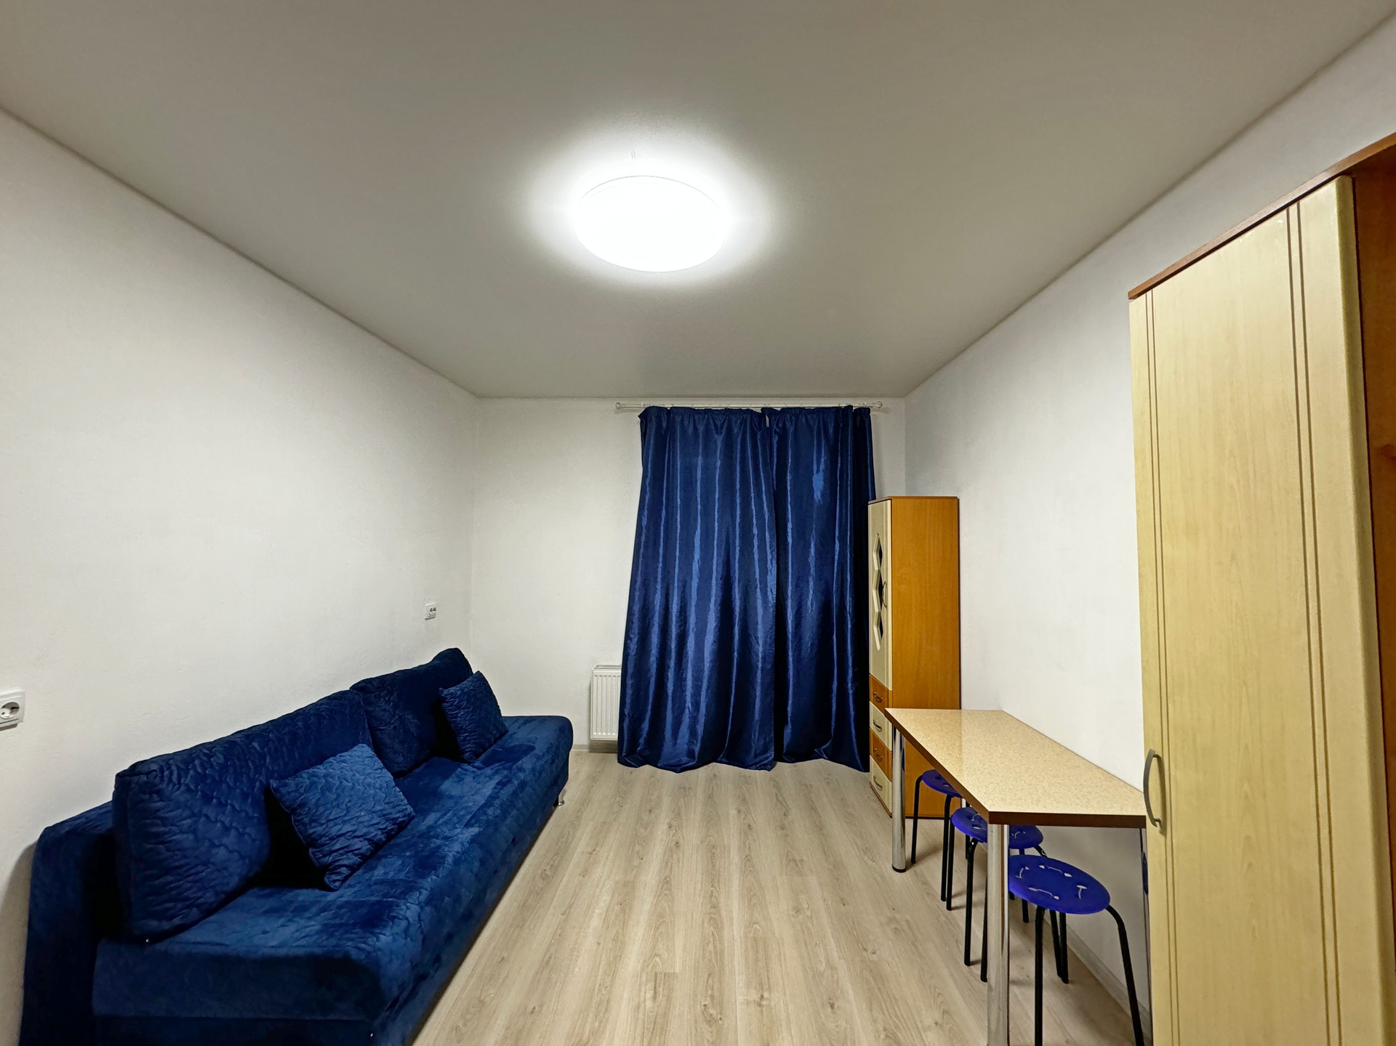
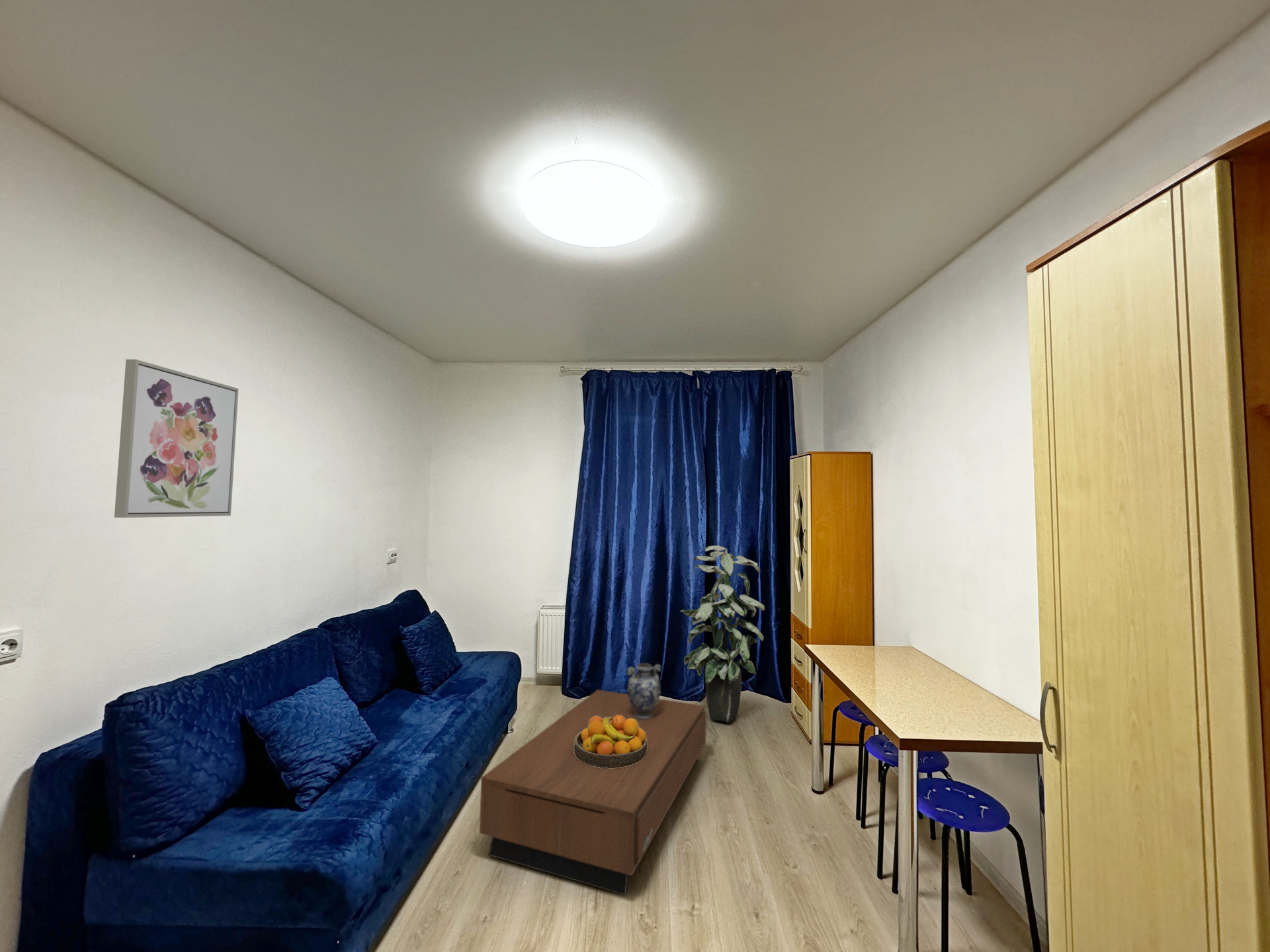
+ indoor plant [679,545,765,723]
+ decorative vase [626,662,661,719]
+ coffee table [479,689,707,896]
+ fruit bowl [574,715,648,768]
+ wall art [114,358,239,518]
